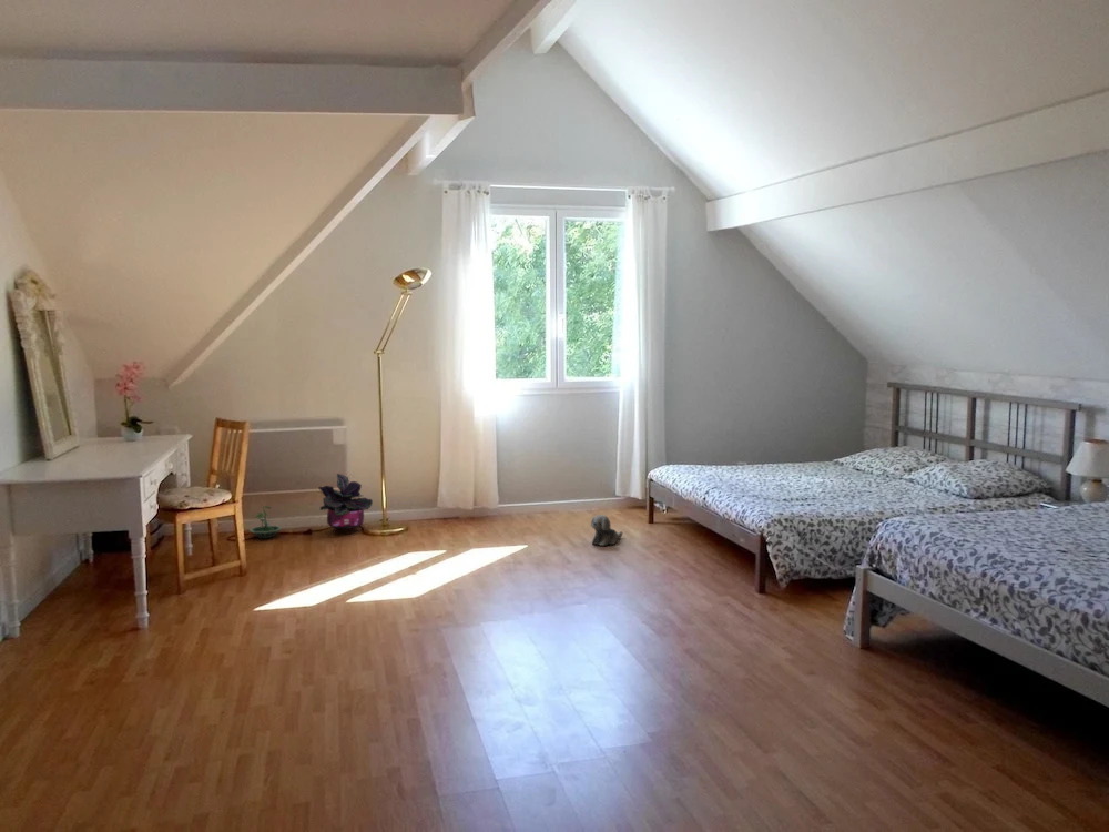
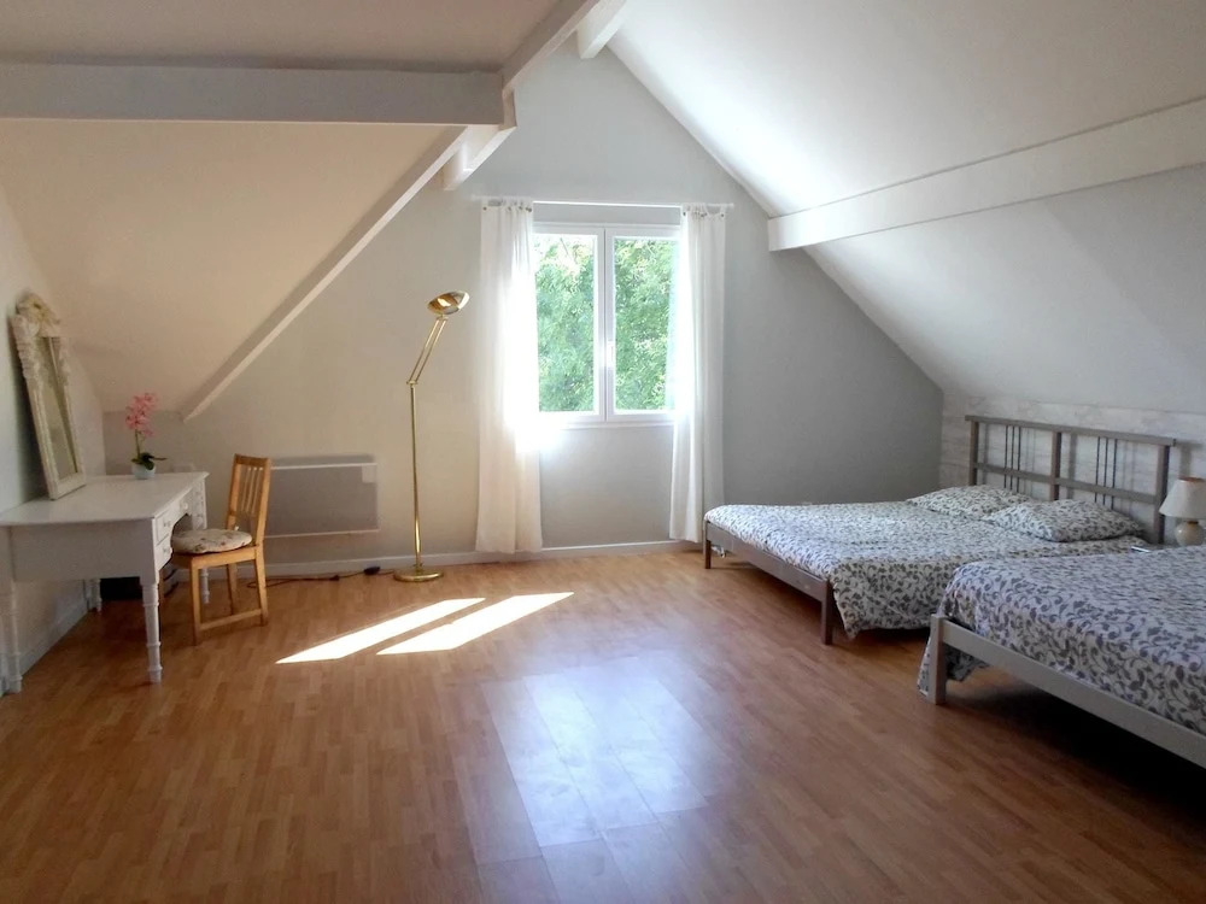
- potted plant [318,473,374,534]
- plush toy [590,514,623,547]
- terrarium [247,505,283,539]
